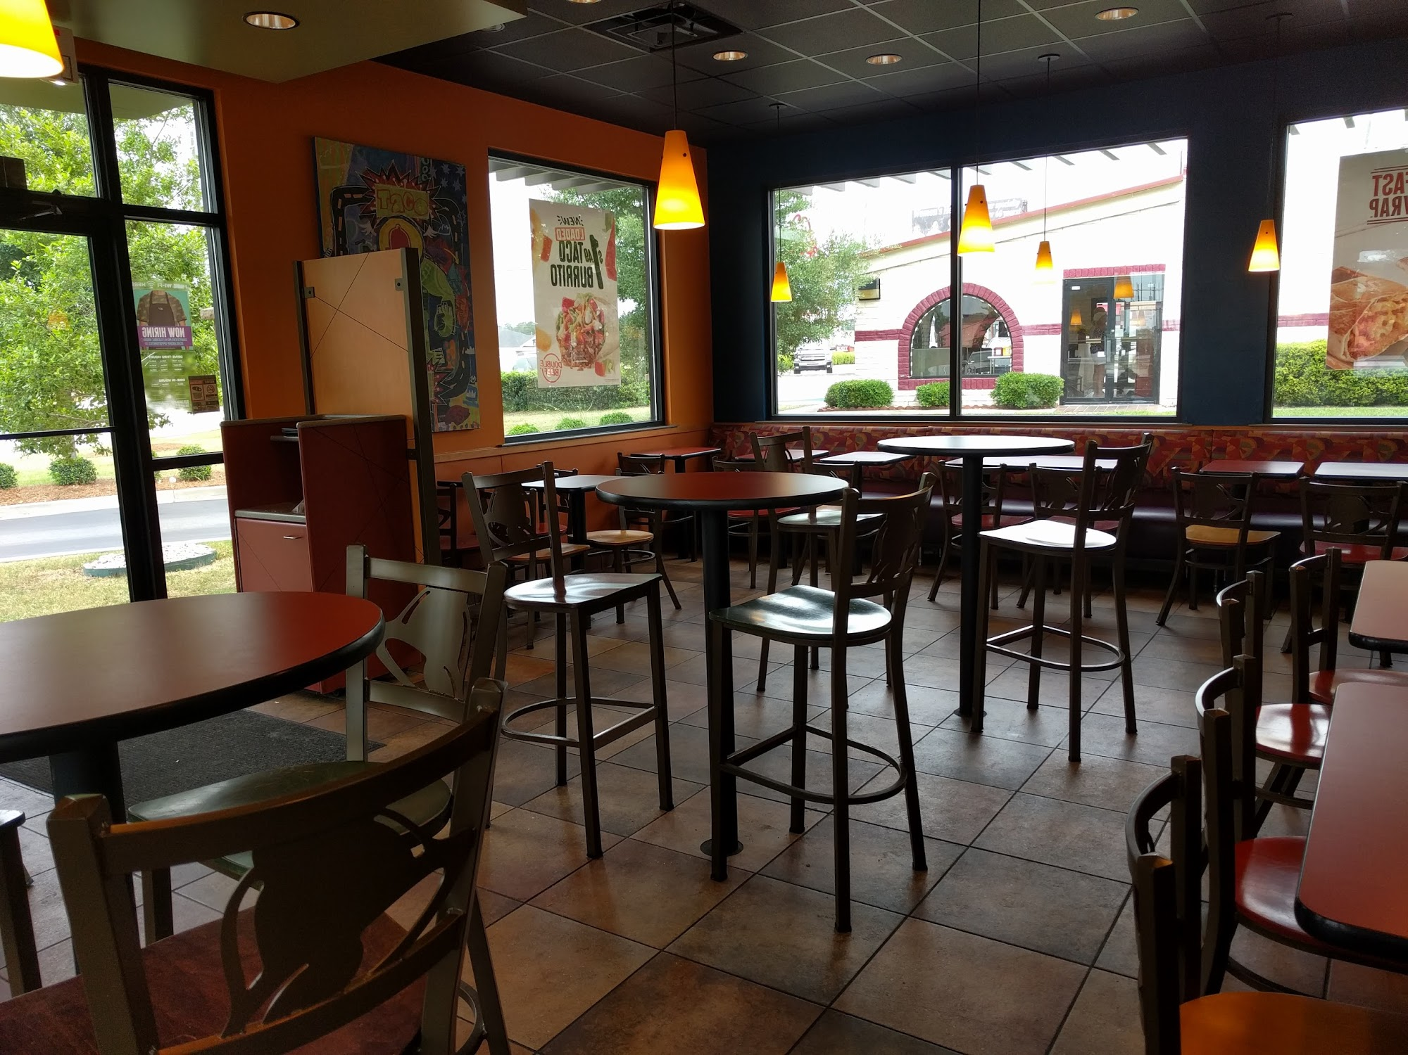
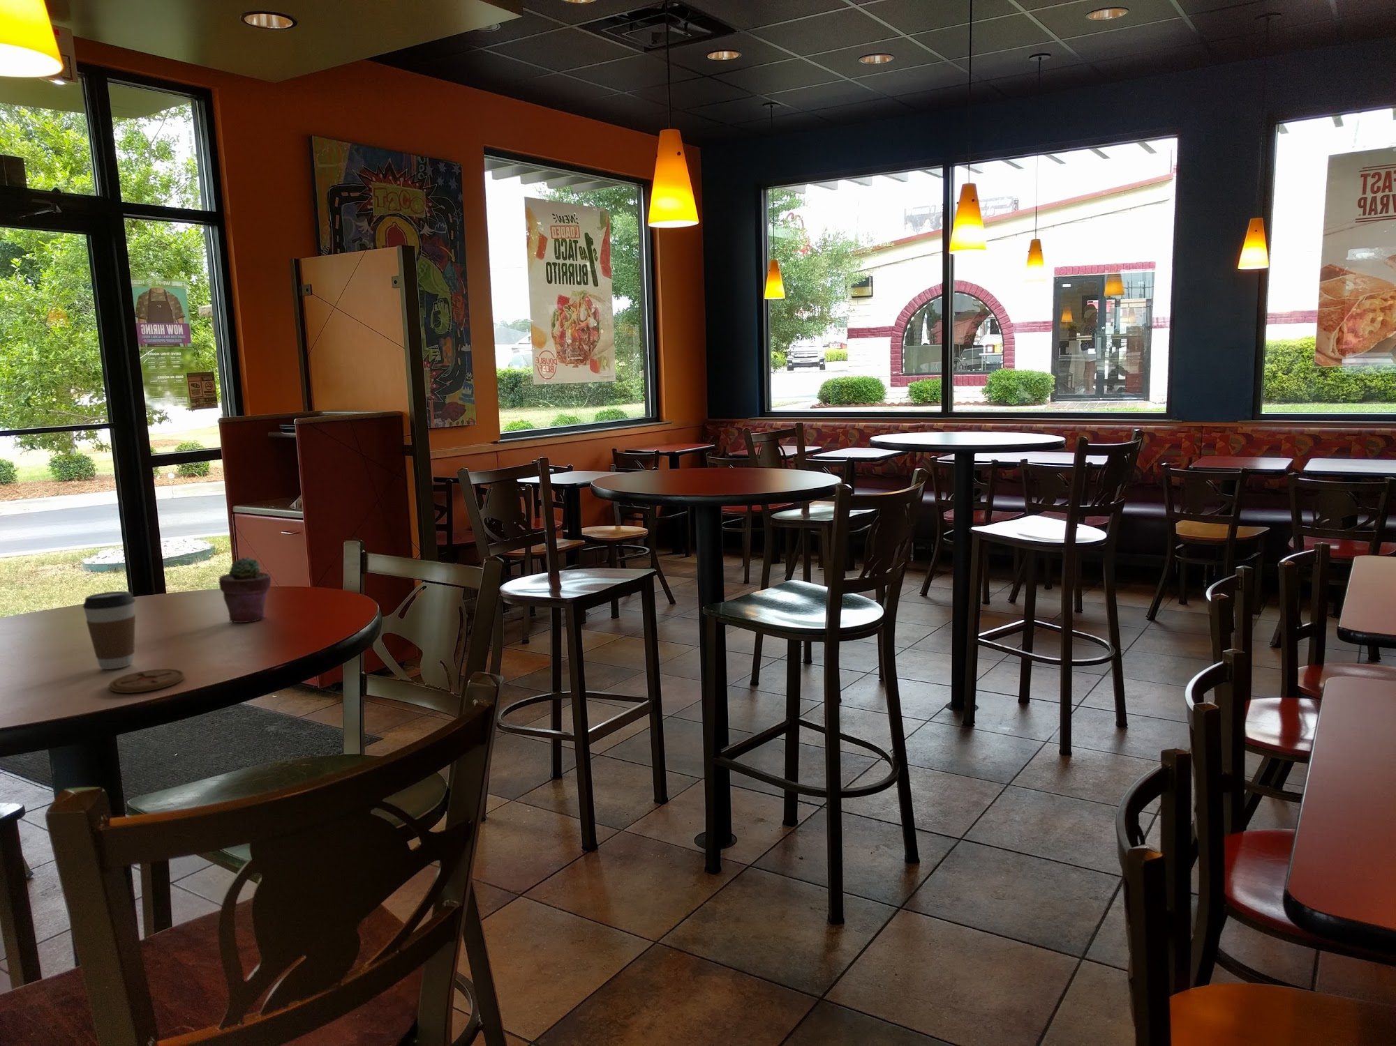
+ coaster [108,668,185,693]
+ coffee cup [82,591,136,670]
+ potted succulent [218,556,272,623]
